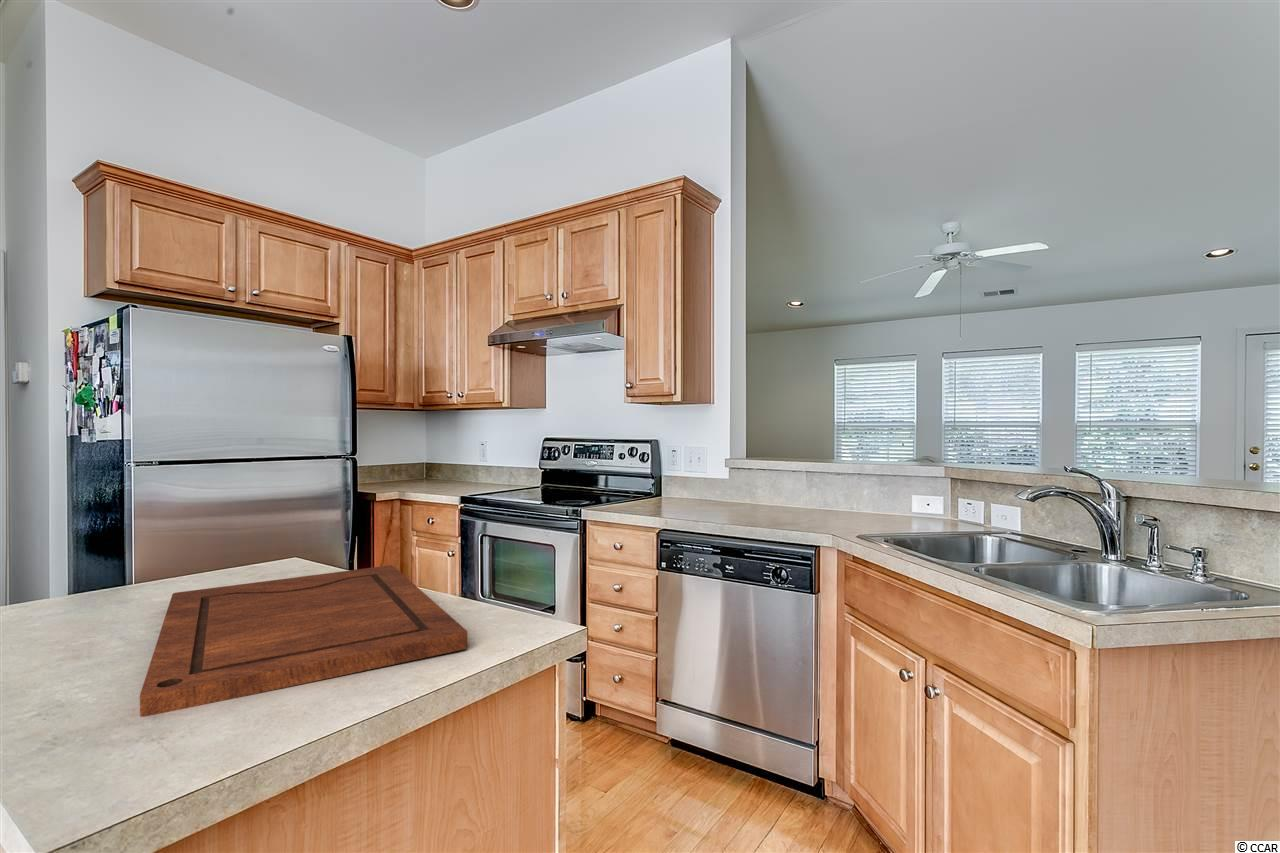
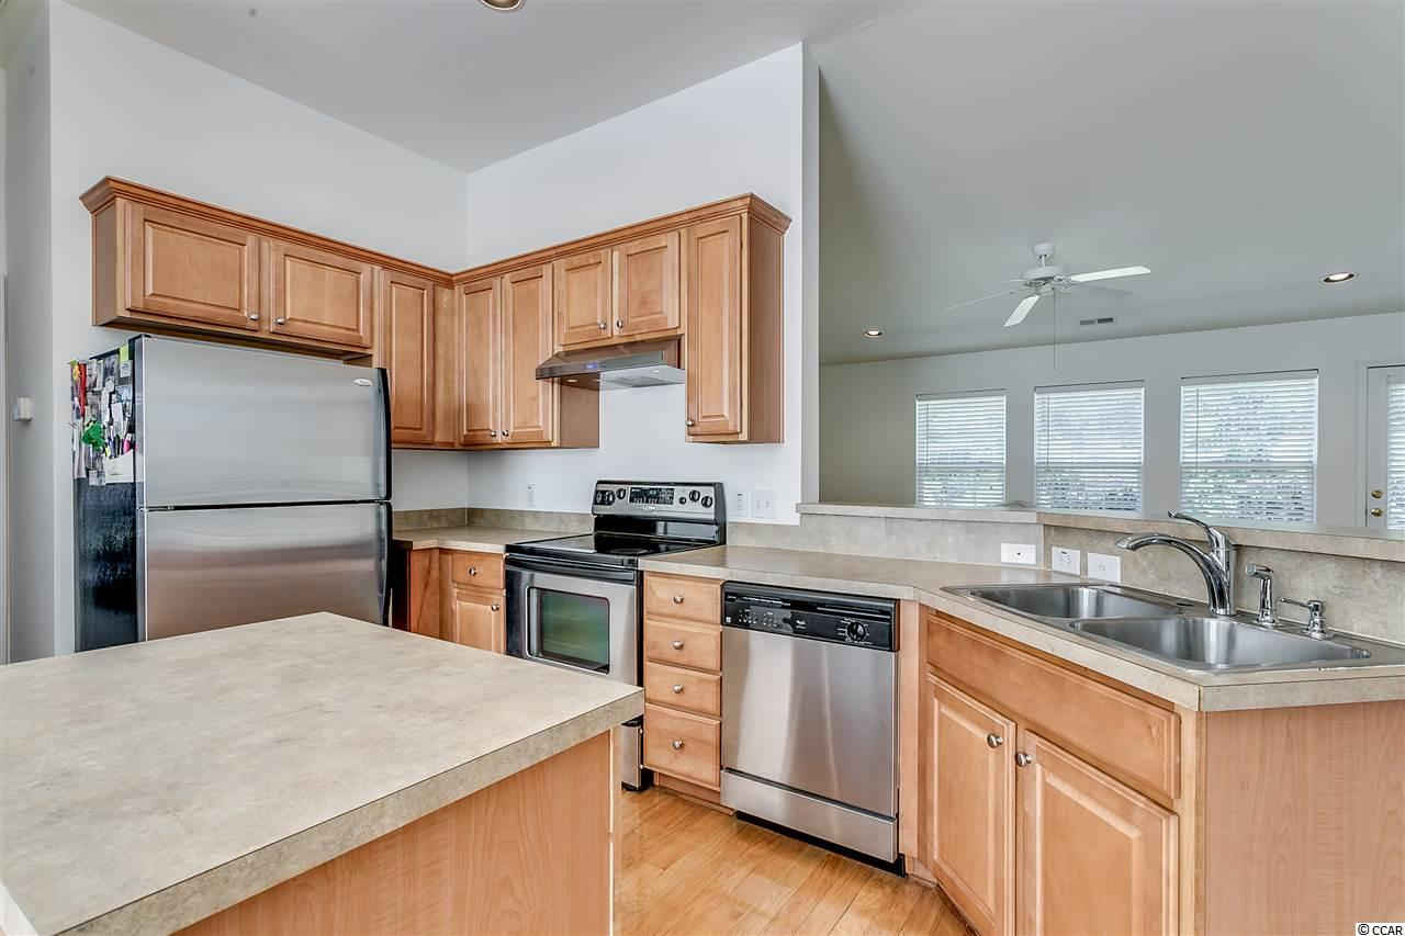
- cutting board [139,564,468,718]
